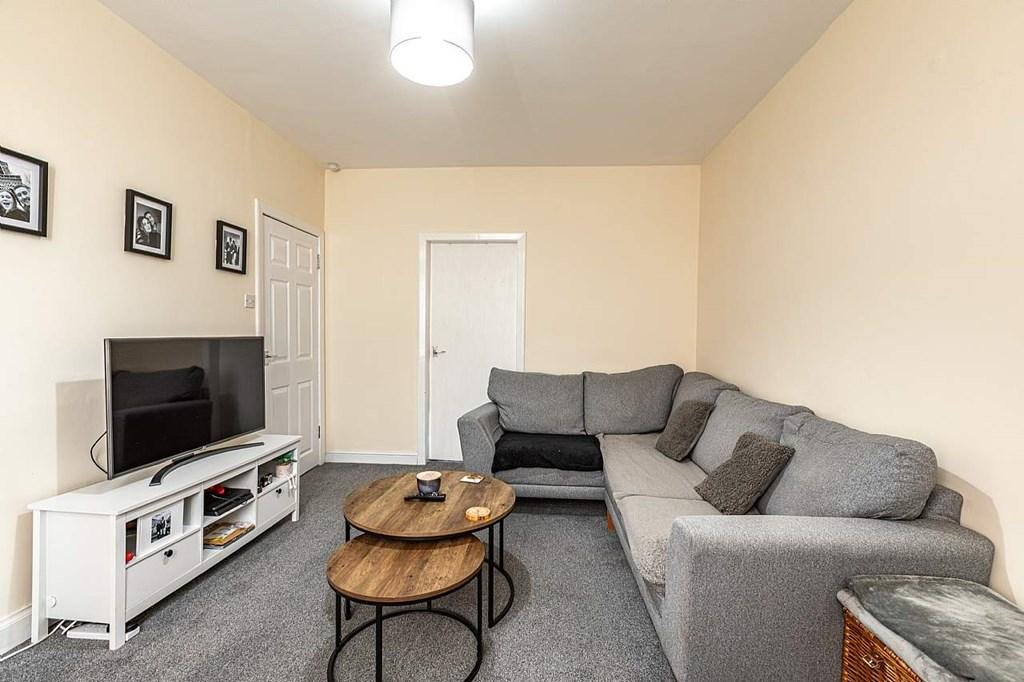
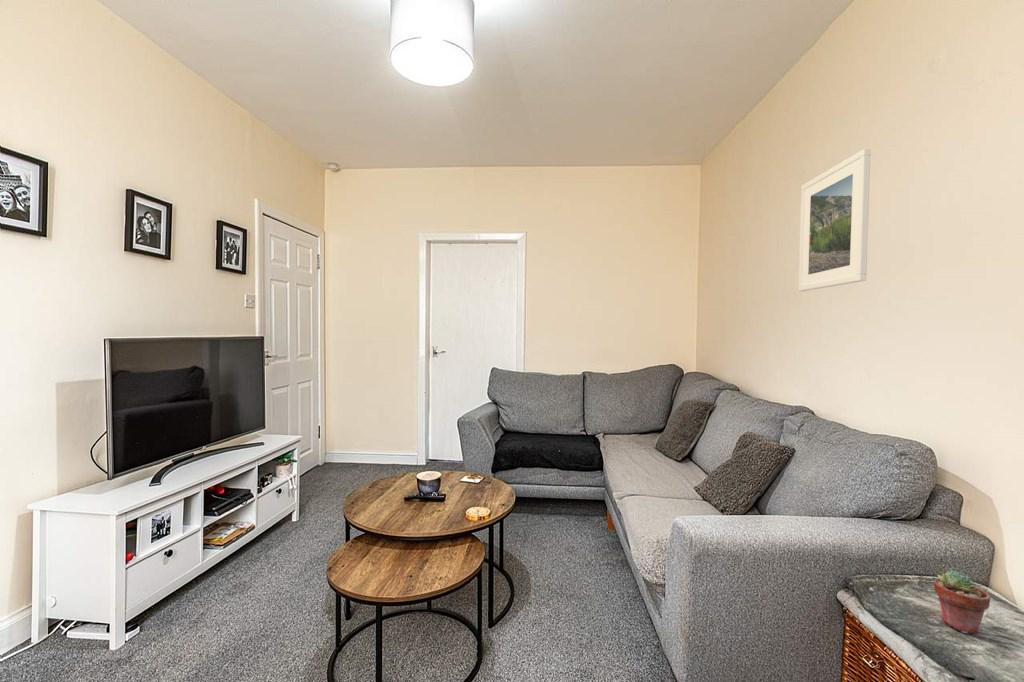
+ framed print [797,148,871,292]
+ potted succulent [933,569,991,635]
